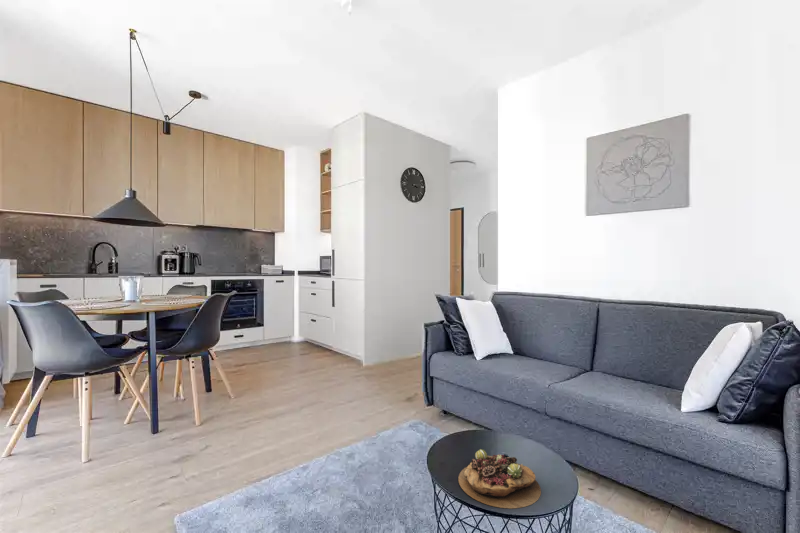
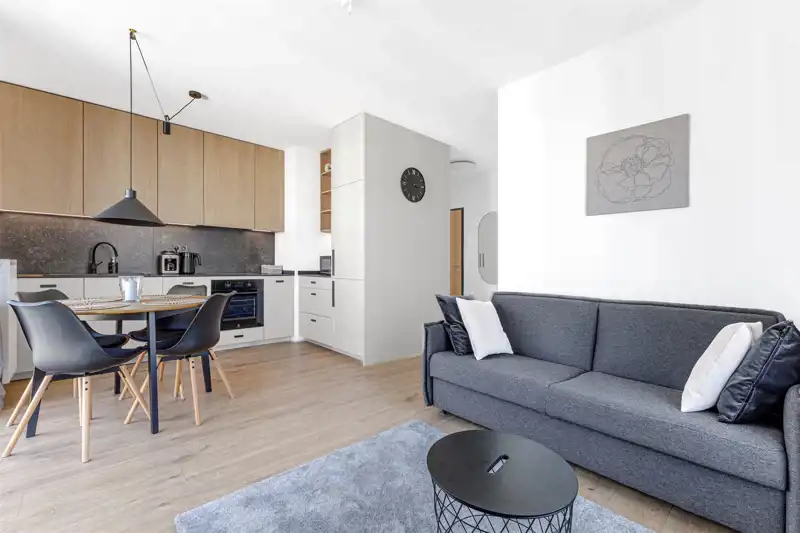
- succulent plant [458,448,542,509]
